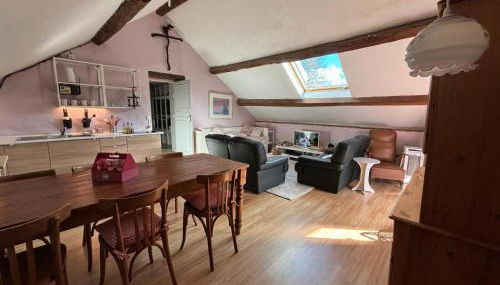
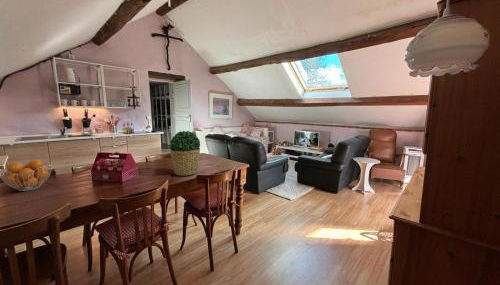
+ potted plant [169,130,201,177]
+ fruit basket [0,159,53,192]
